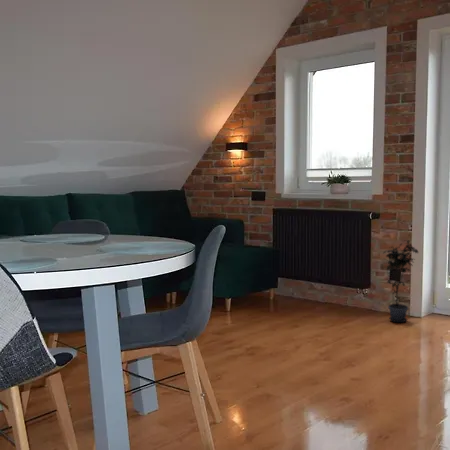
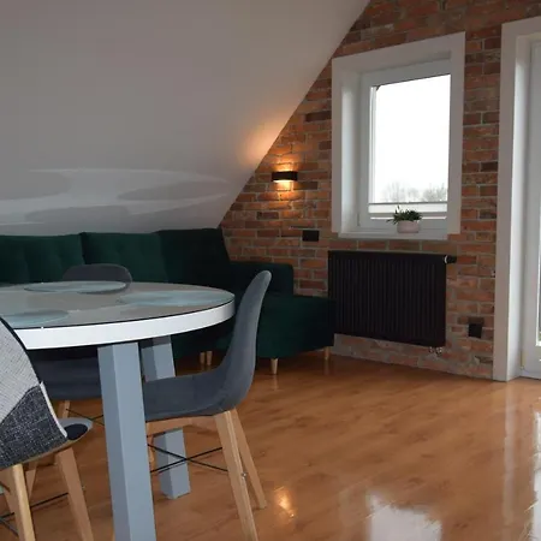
- potted plant [381,239,419,324]
